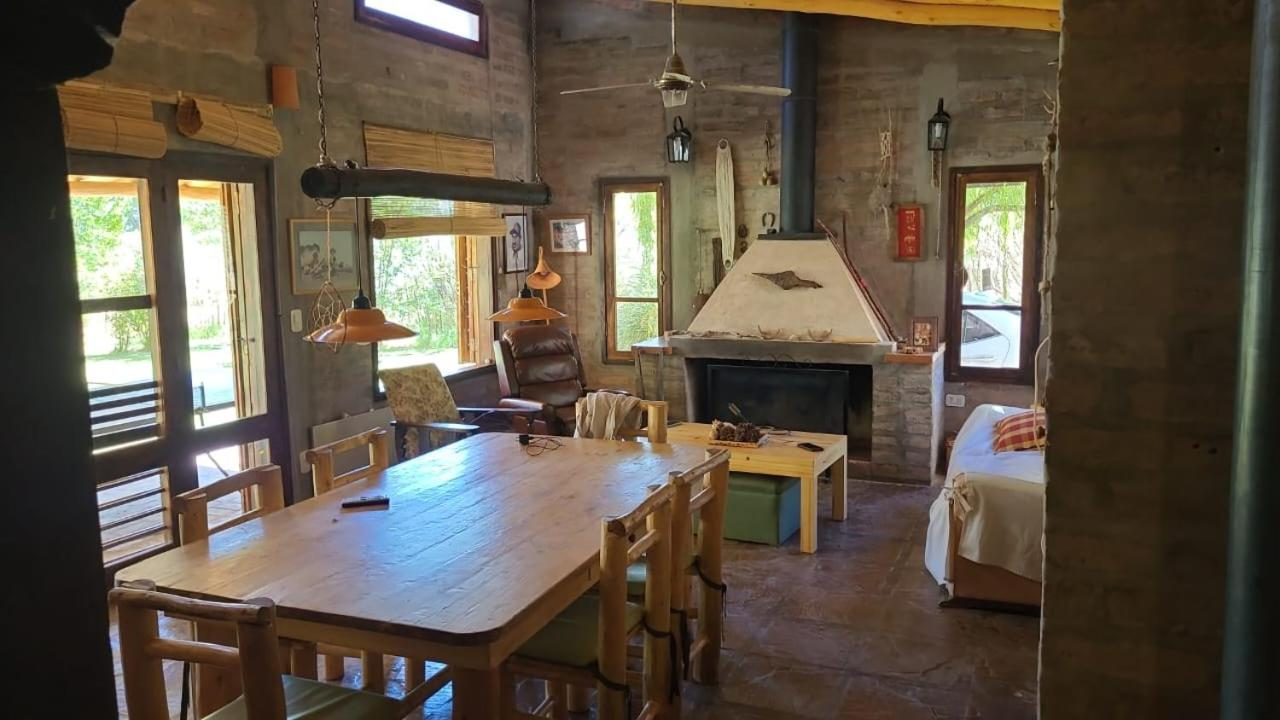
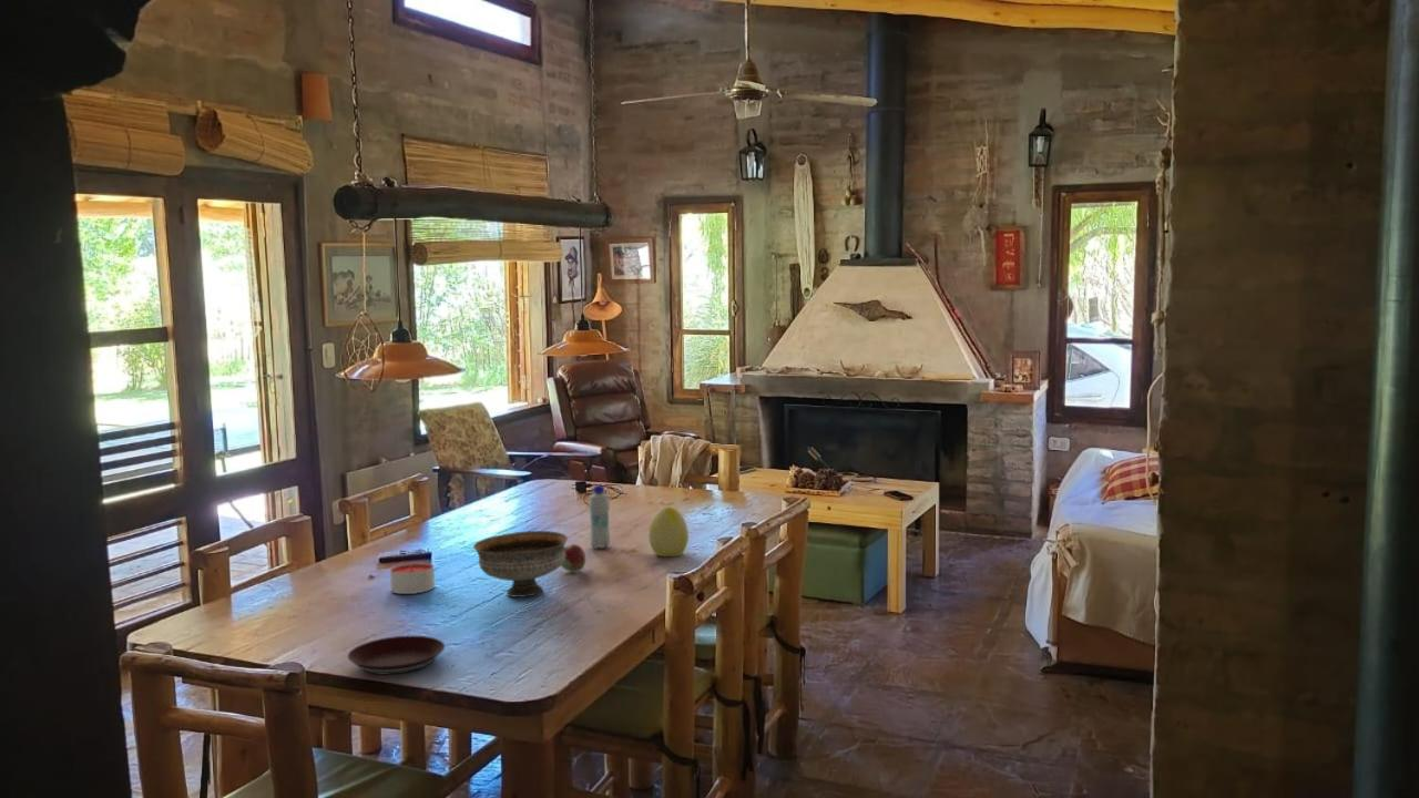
+ plate [347,635,446,675]
+ bottle [588,484,611,550]
+ decorative egg [647,505,690,557]
+ candle [389,561,436,595]
+ fruit [561,543,586,573]
+ bowl [472,530,569,598]
